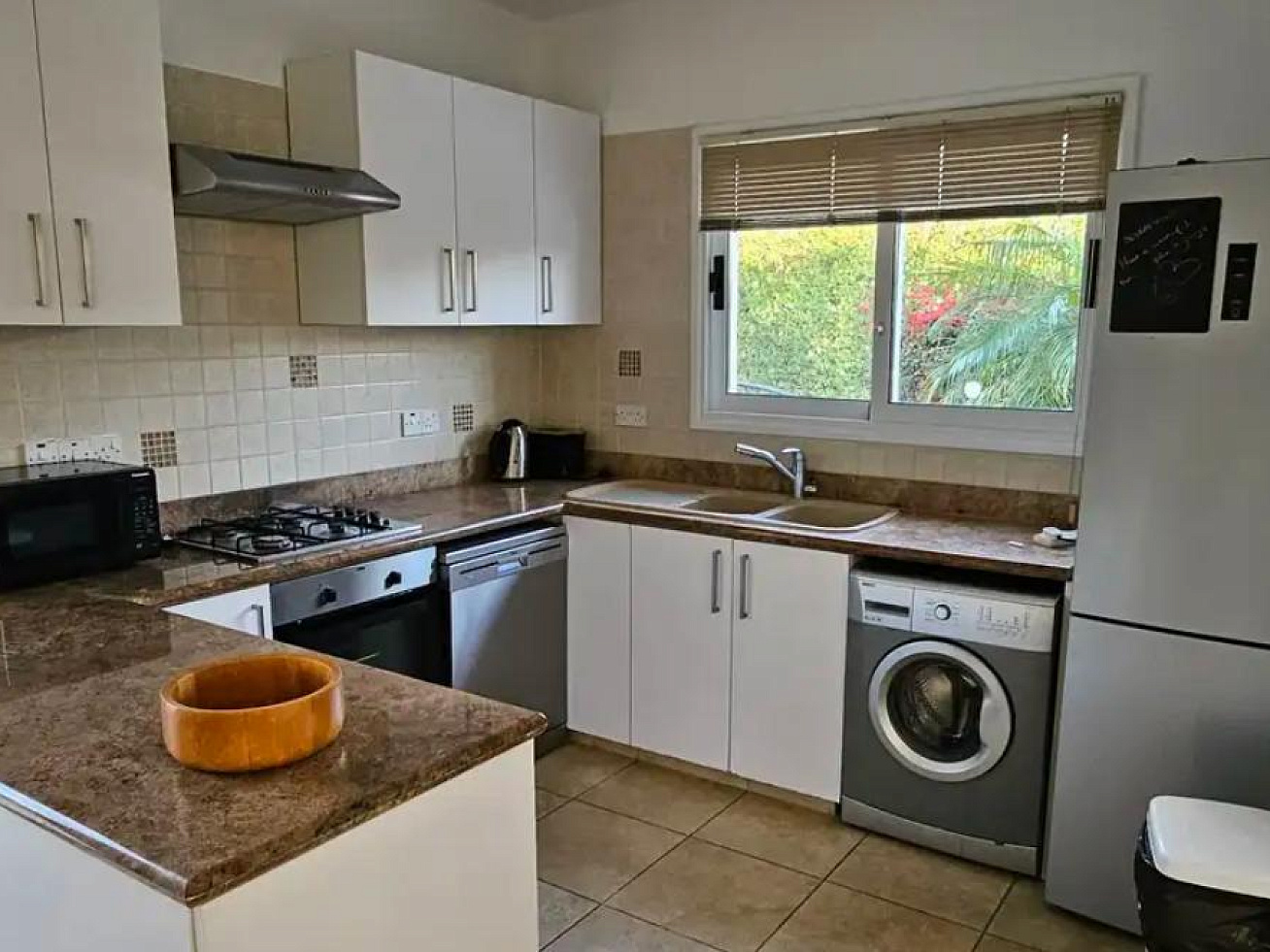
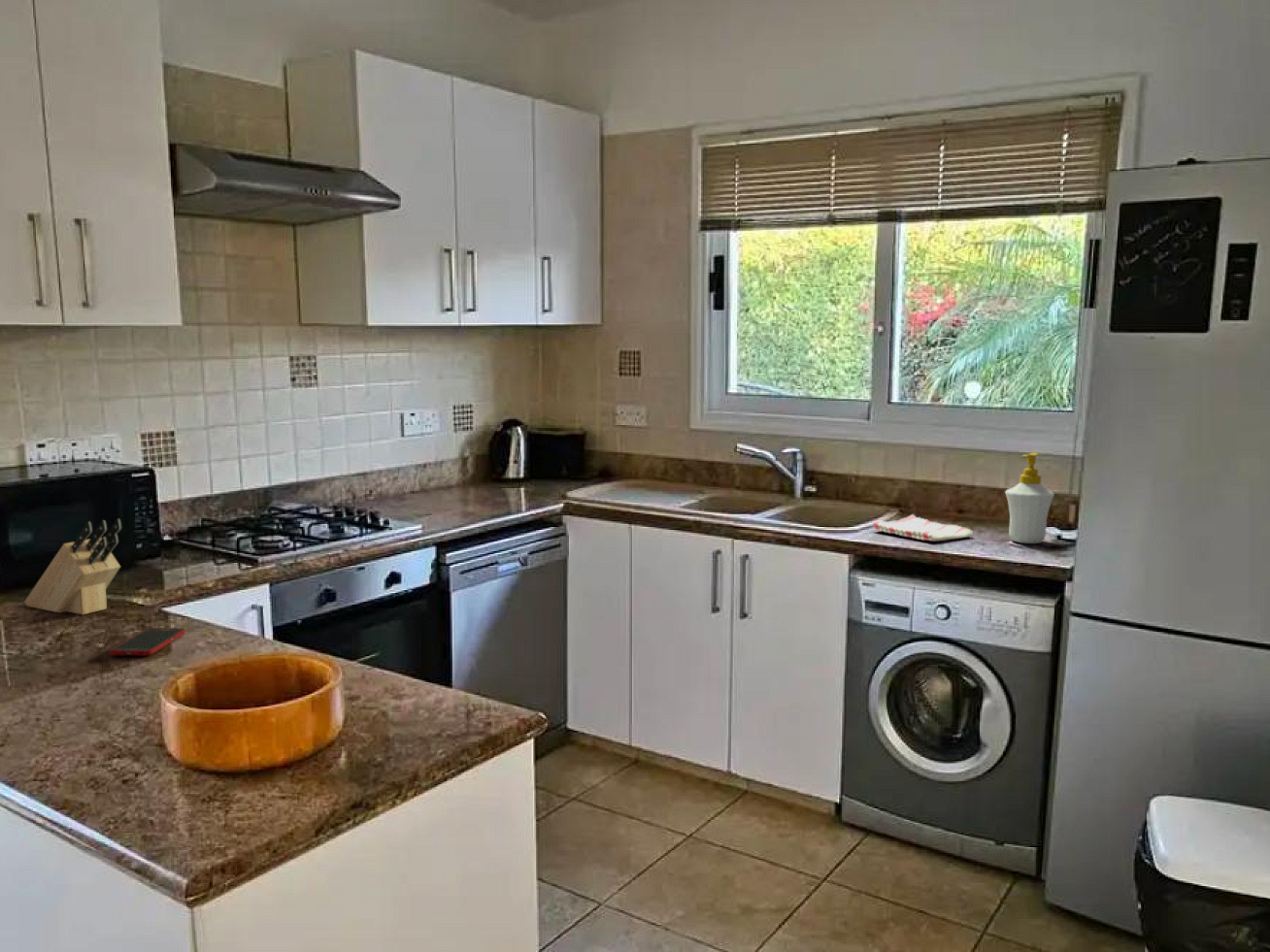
+ cell phone [109,627,186,656]
+ dish towel [873,513,974,542]
+ knife block [23,518,123,616]
+ soap bottle [1004,452,1055,544]
